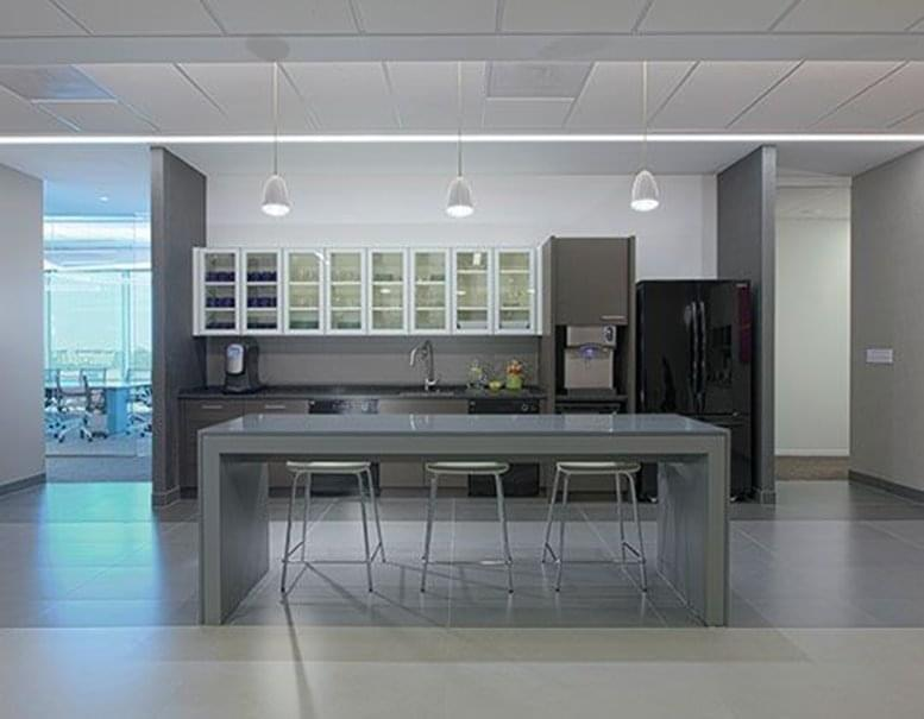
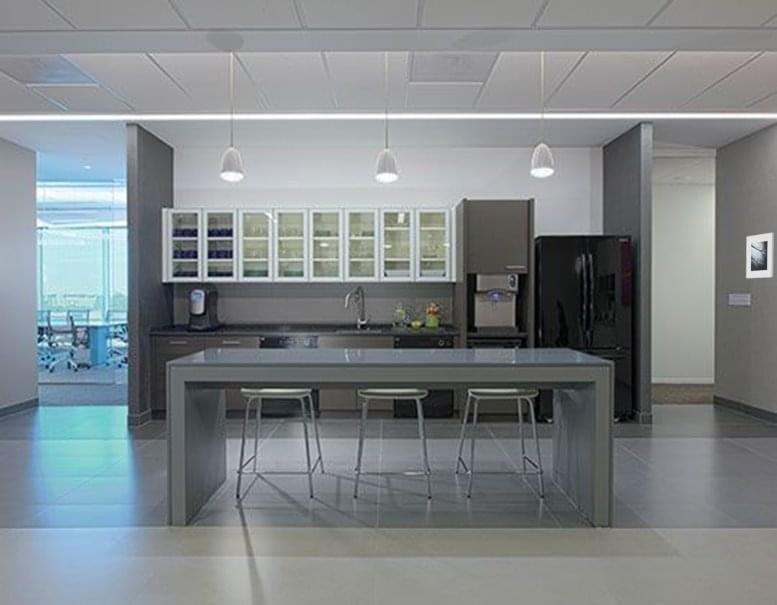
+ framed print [745,232,775,279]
